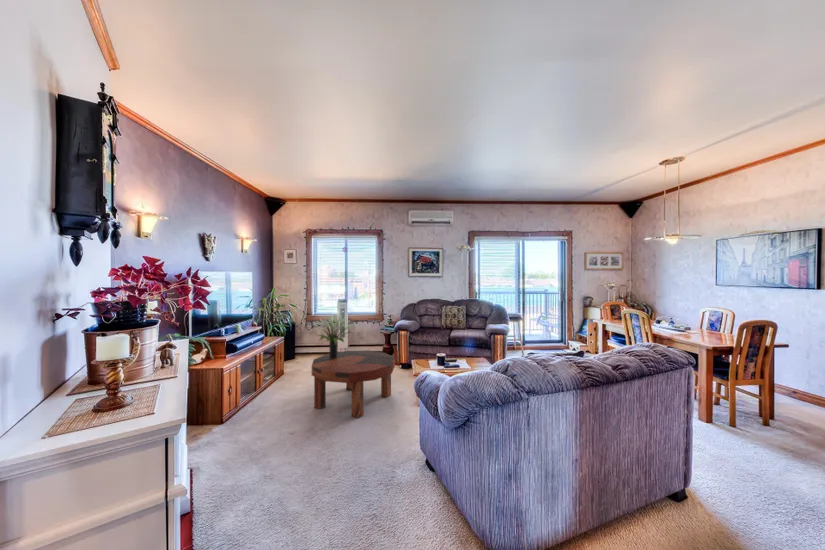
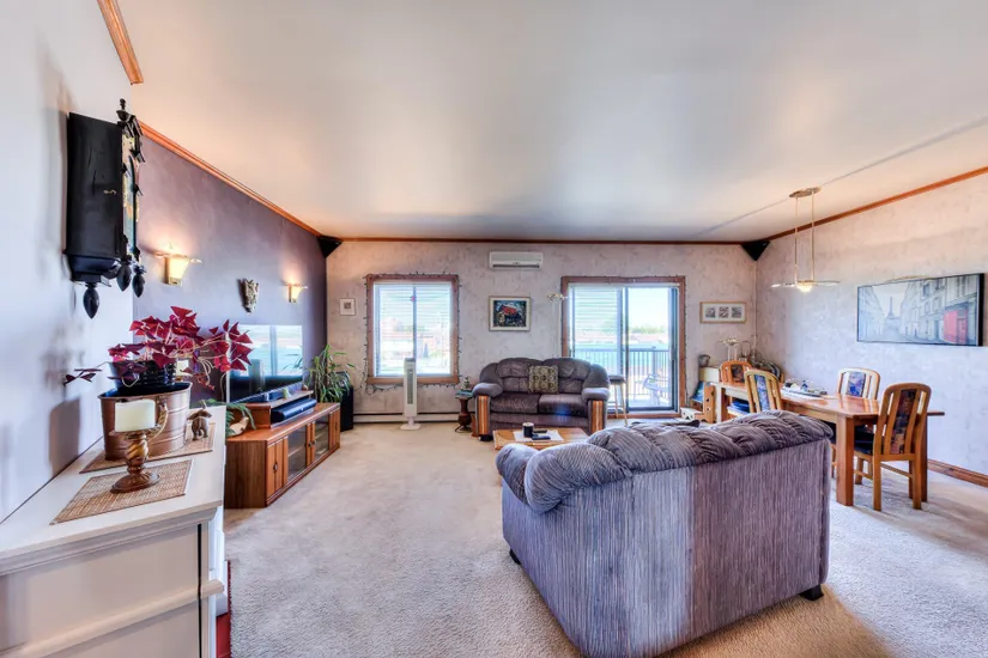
- coffee table [311,350,396,419]
- potted plant [312,313,355,359]
